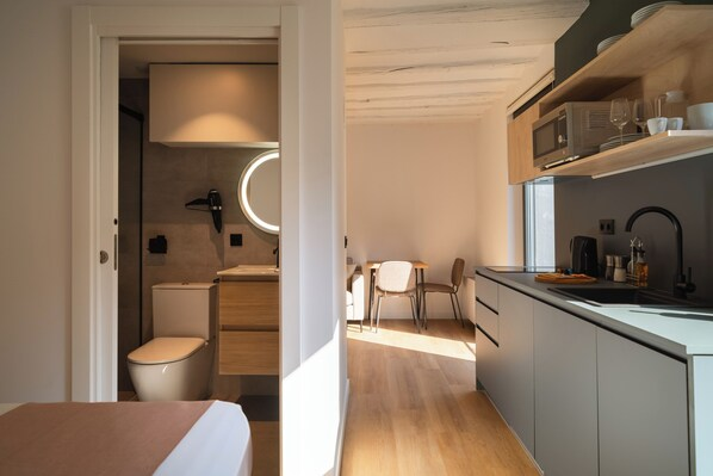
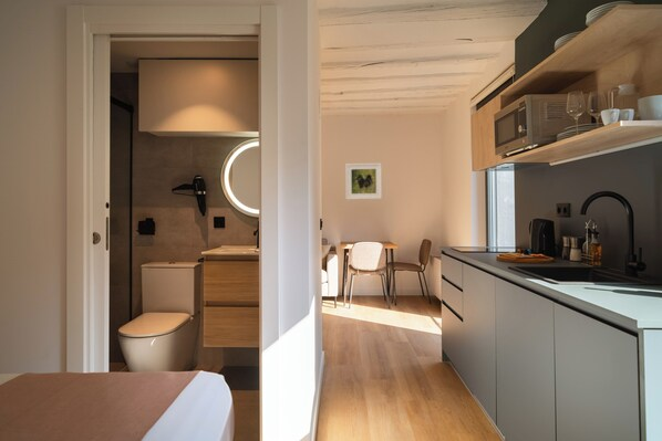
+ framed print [344,162,383,200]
